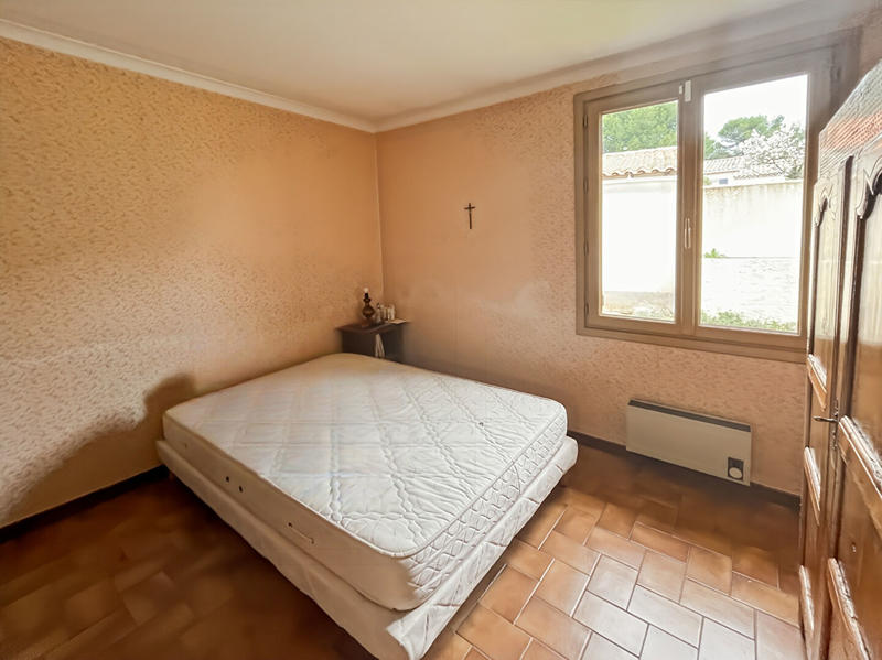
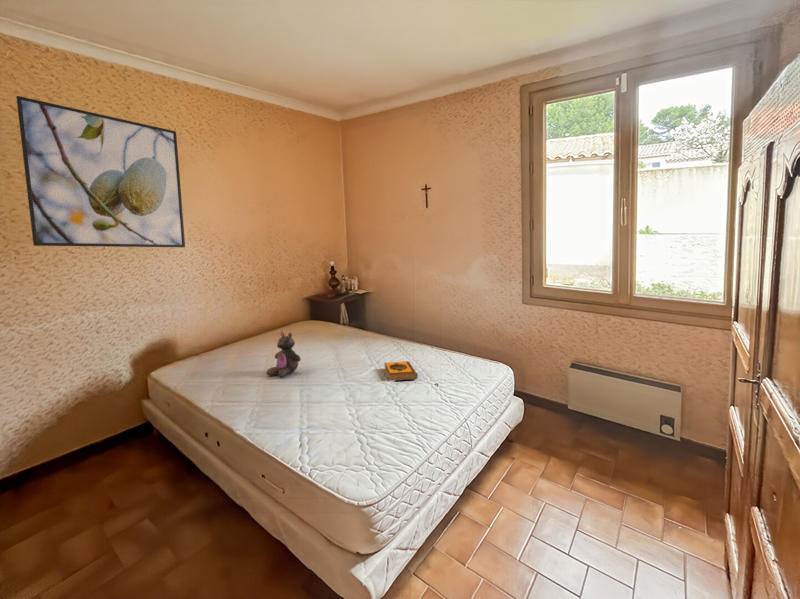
+ stuffed bear [265,331,302,379]
+ hardback book [383,360,419,382]
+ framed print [15,95,186,248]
